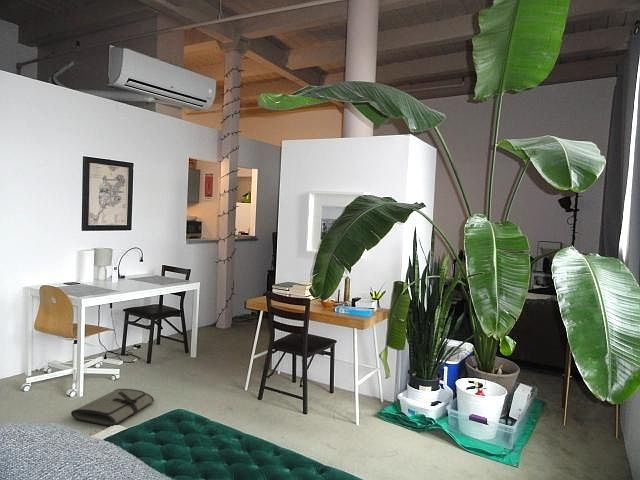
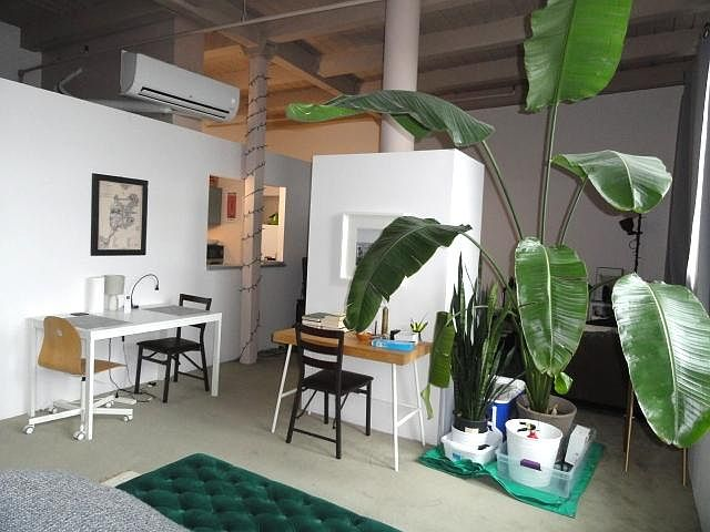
- tool roll [70,388,155,427]
